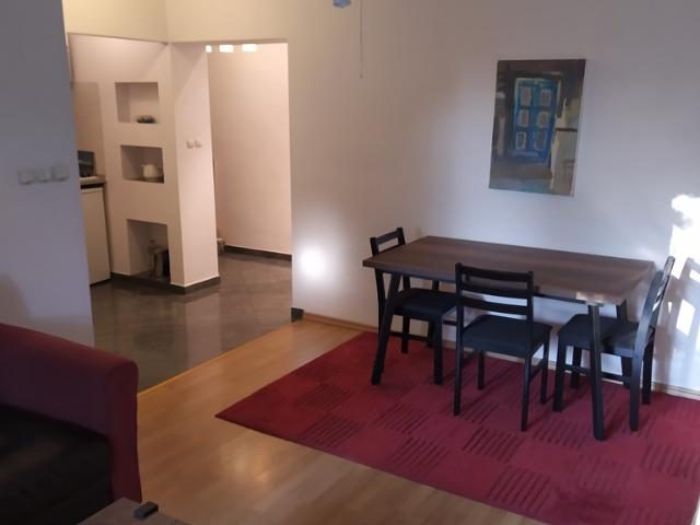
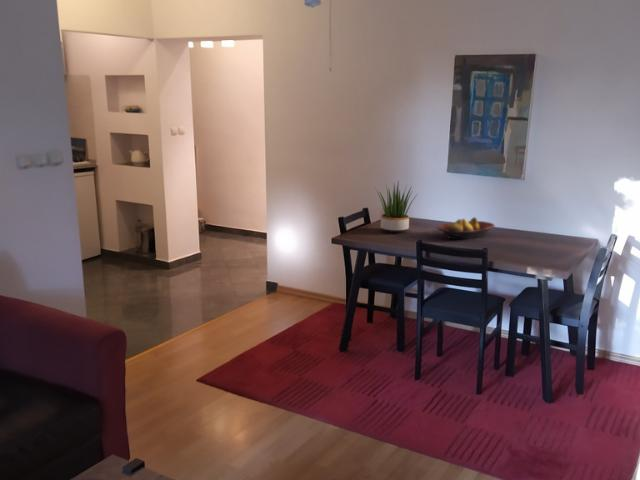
+ fruit bowl [436,216,496,241]
+ potted plant [374,179,418,234]
